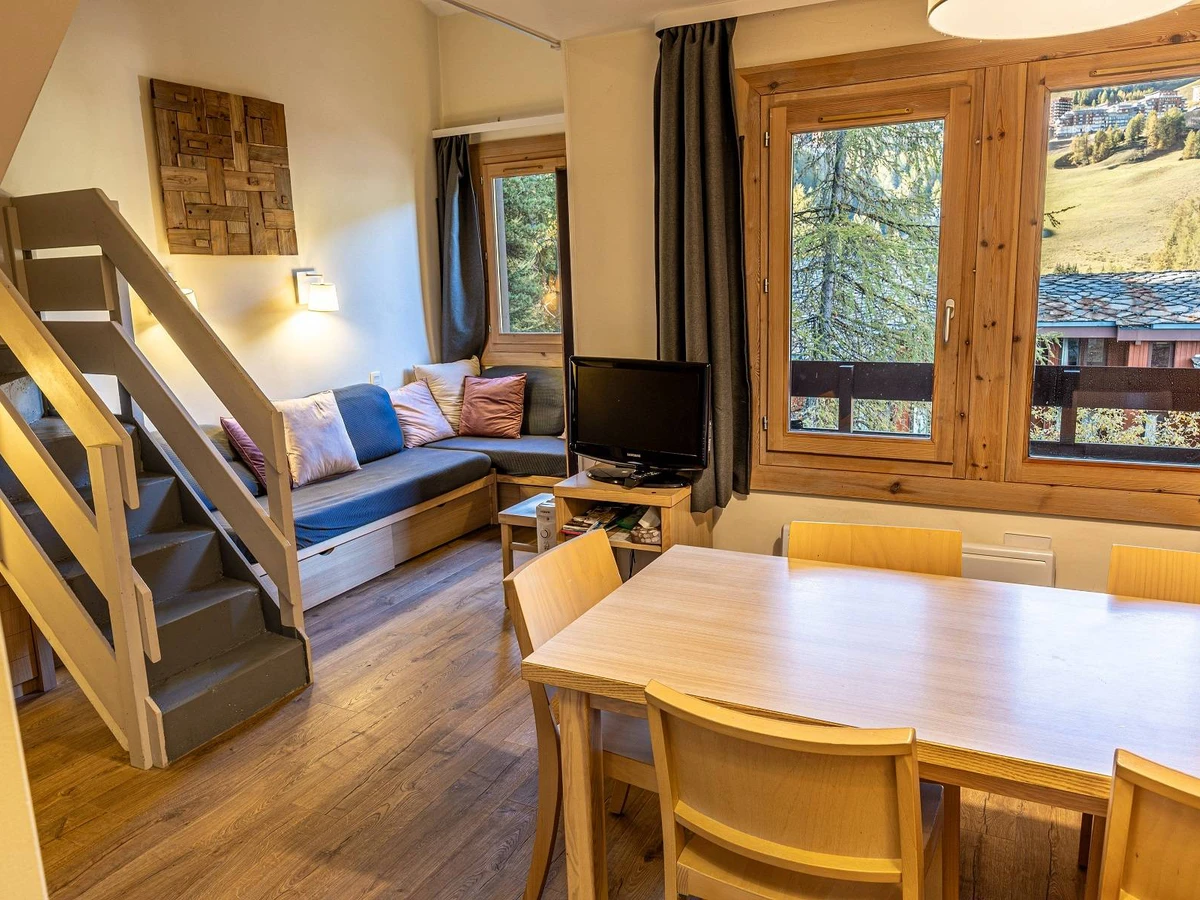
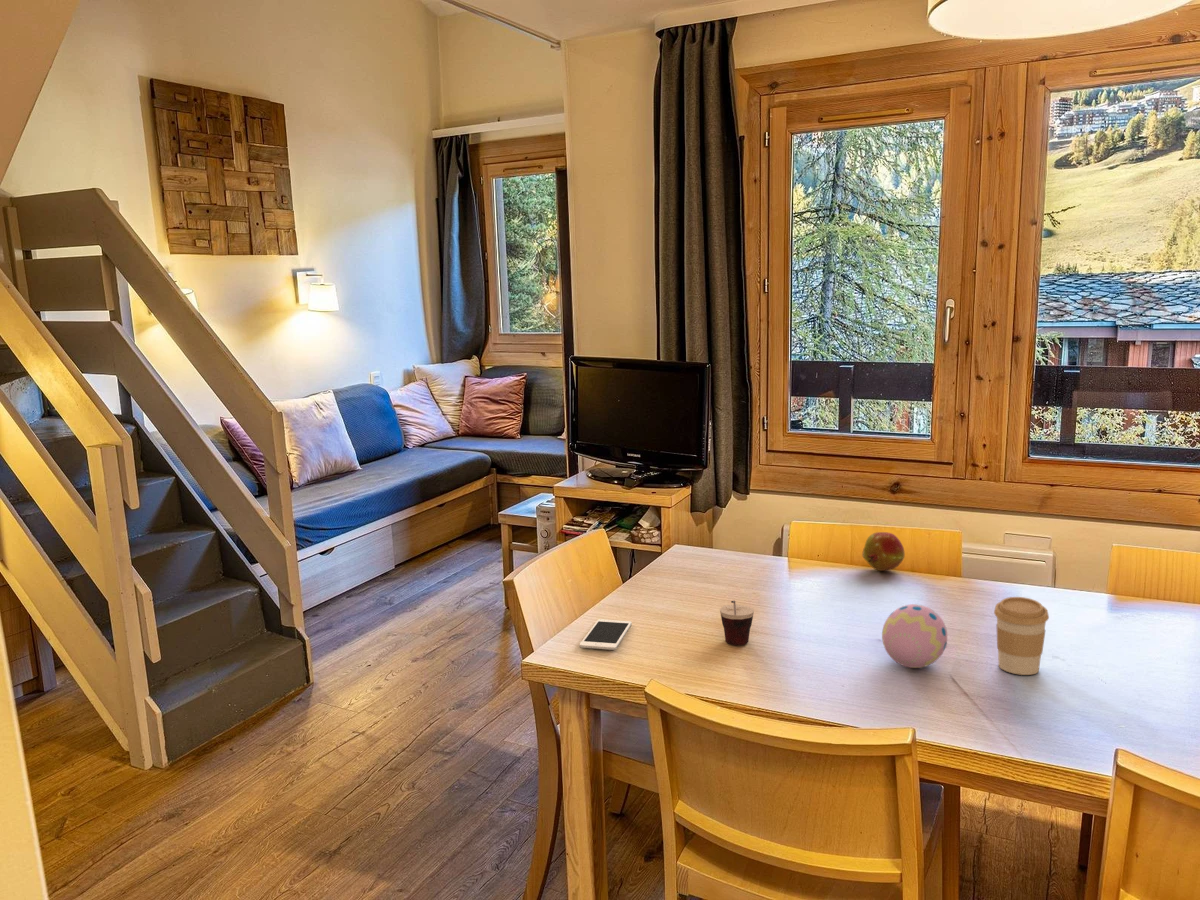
+ cell phone [578,618,633,651]
+ cup [719,599,755,646]
+ fruit [861,531,906,572]
+ coffee cup [993,596,1050,676]
+ decorative egg [881,603,948,669]
